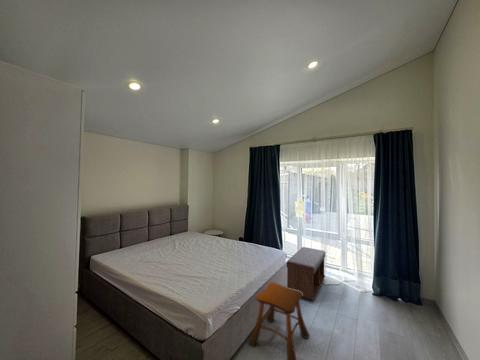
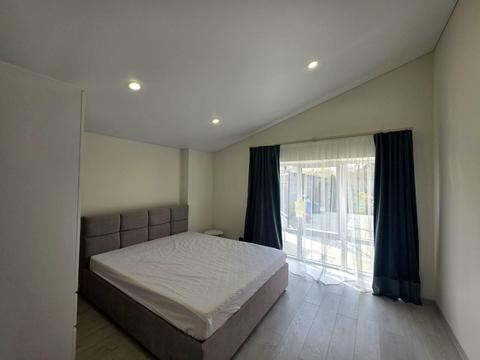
- stool [247,281,311,360]
- bench [286,246,326,302]
